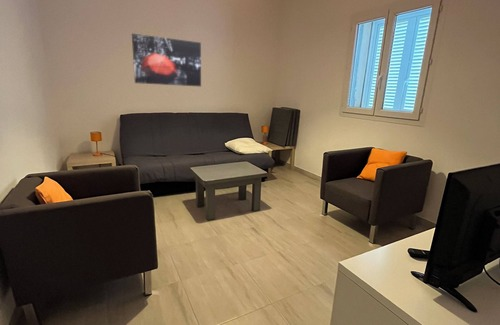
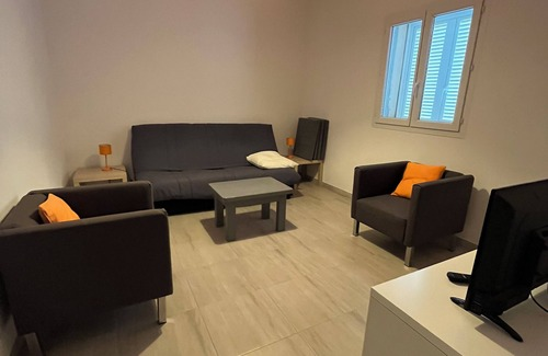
- wall art [131,33,202,87]
